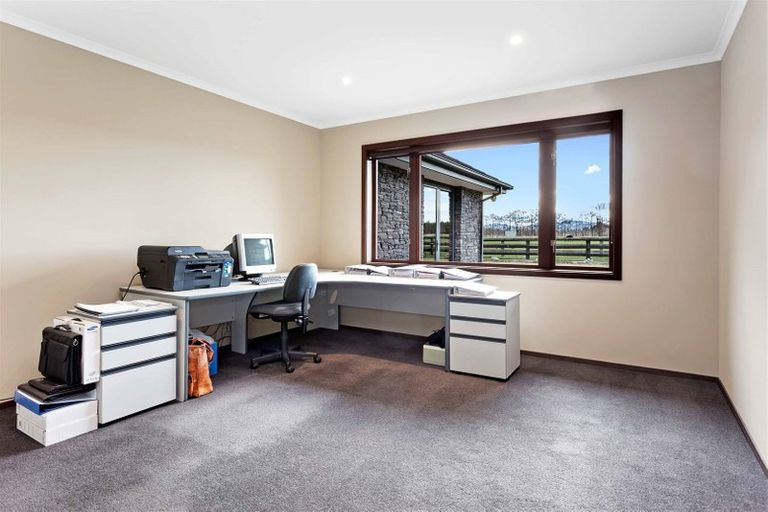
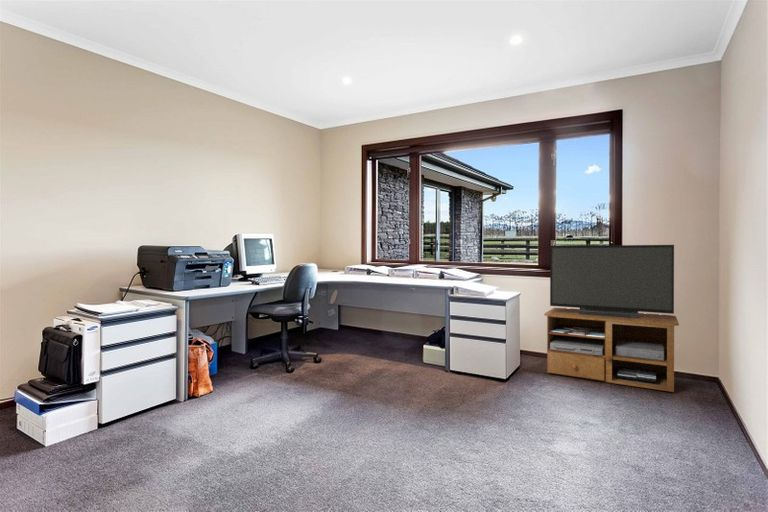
+ tv stand [543,244,680,393]
